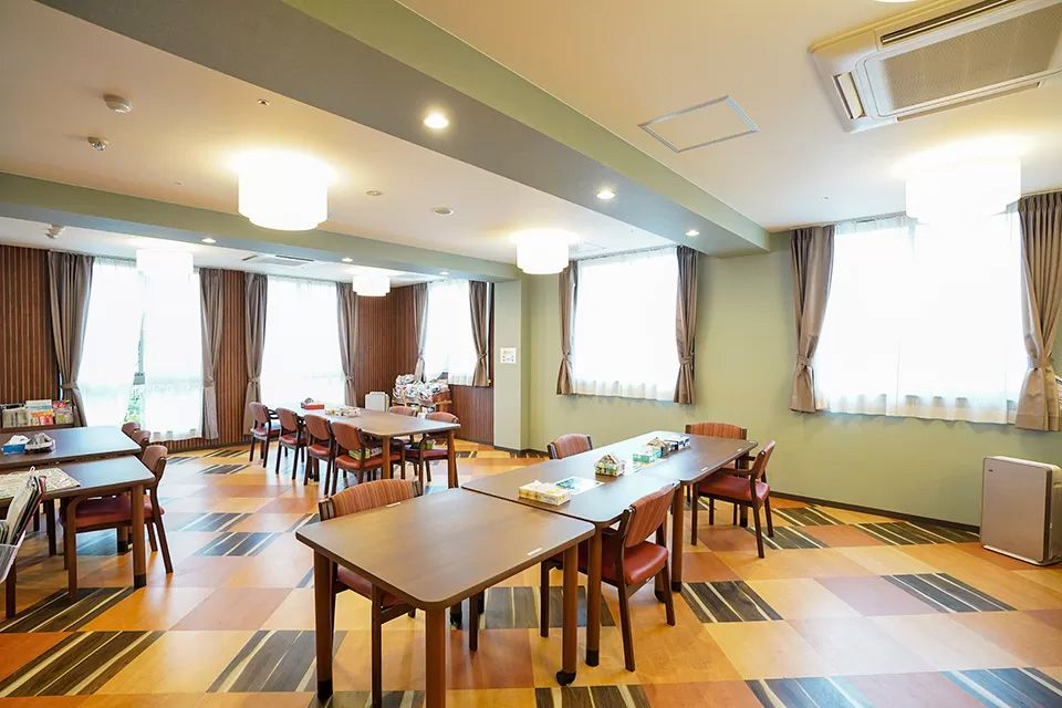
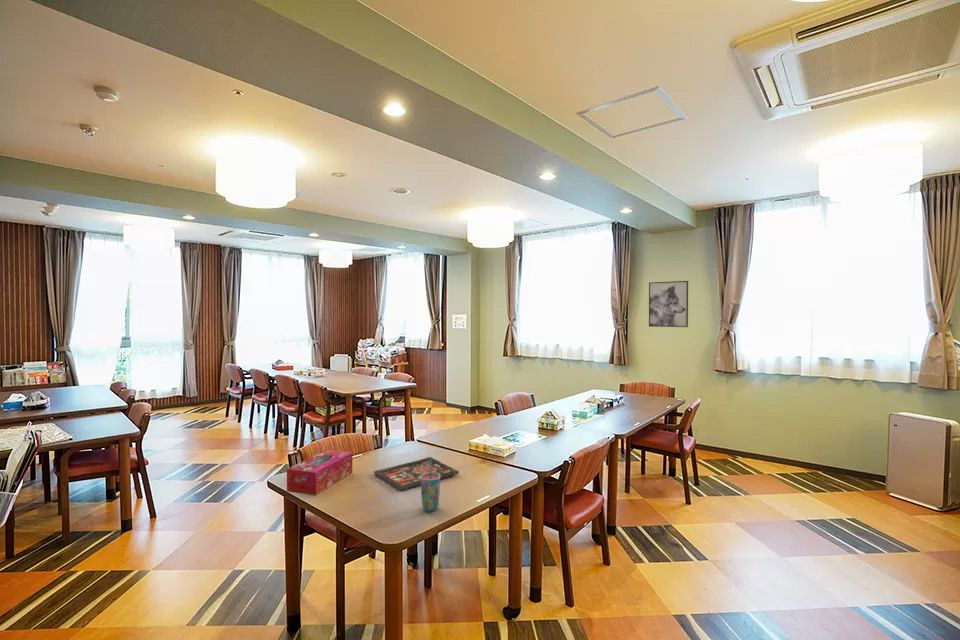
+ wall art [648,280,689,328]
+ cup [420,460,441,513]
+ board game [373,456,460,492]
+ tissue box [286,449,353,496]
